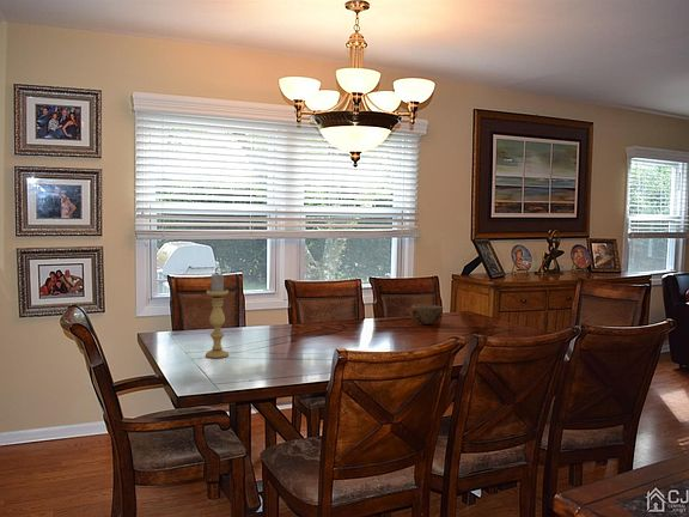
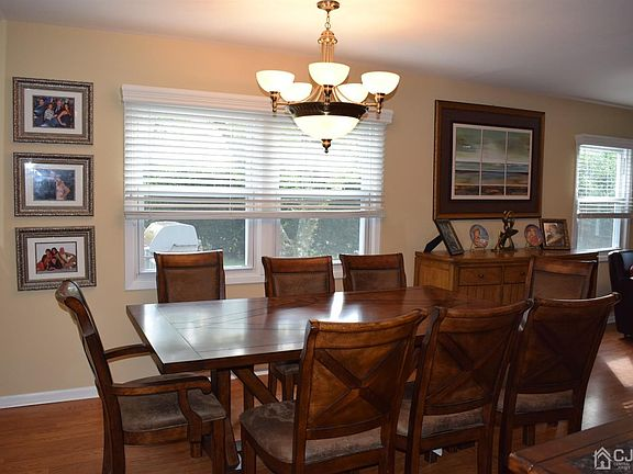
- candle holder [205,272,230,359]
- bowl [409,303,445,326]
